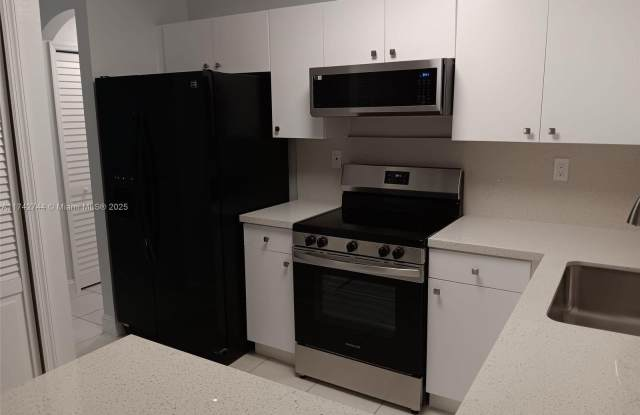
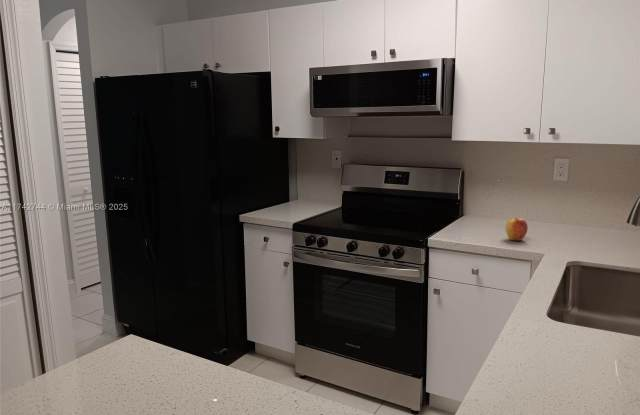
+ apple [505,217,529,241]
